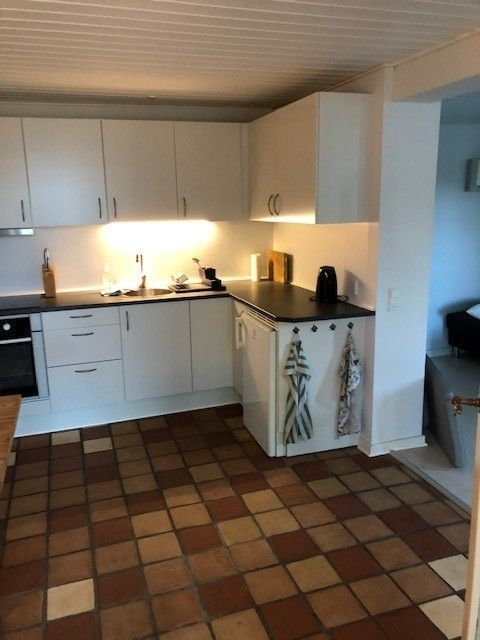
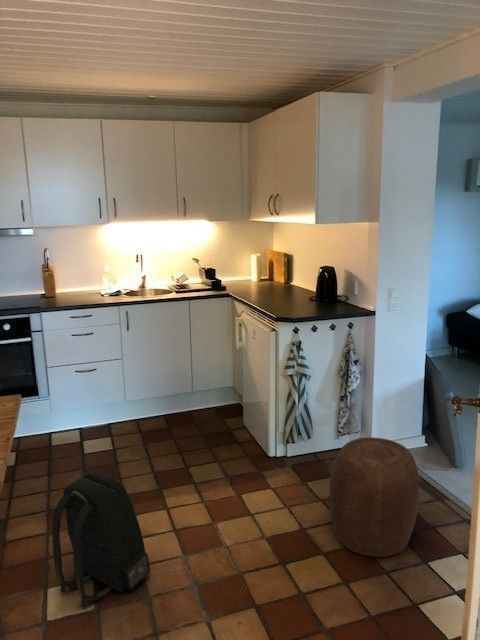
+ stool [328,437,420,558]
+ backpack [51,470,151,607]
